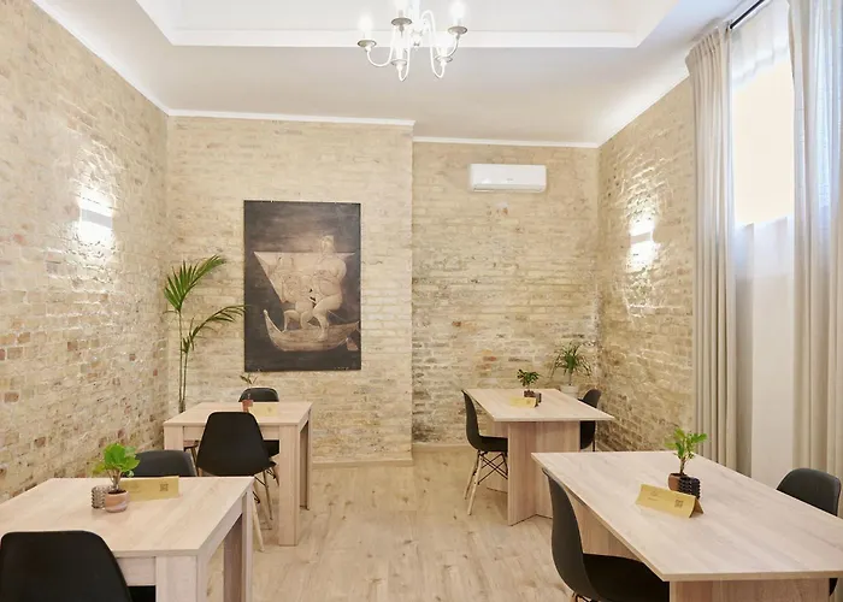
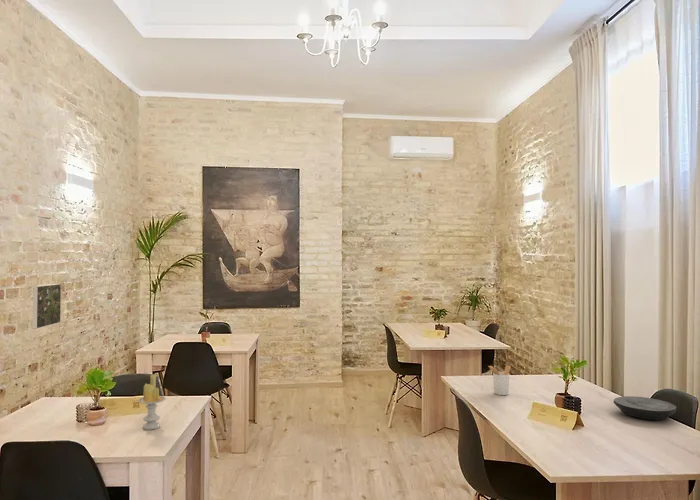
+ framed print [32,283,62,330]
+ utensil holder [487,364,512,396]
+ plate [613,395,677,421]
+ candle [137,373,167,431]
